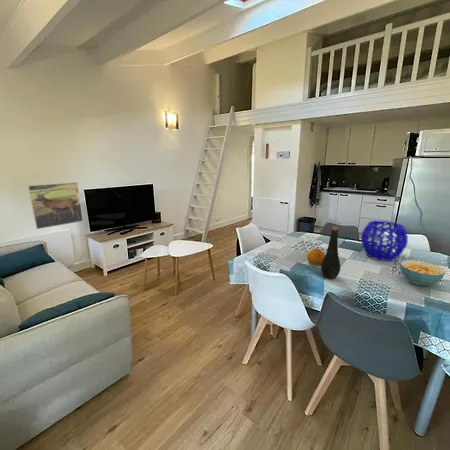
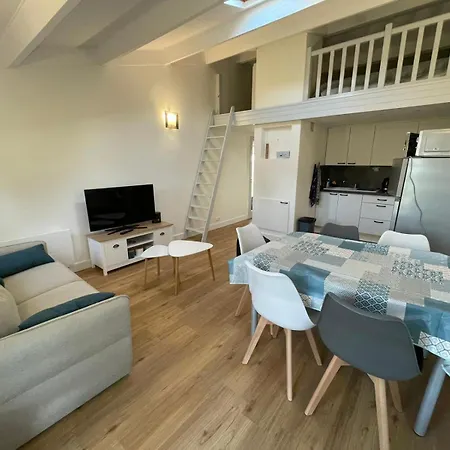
- cereal bowl [399,259,446,287]
- decorative bowl [360,220,409,262]
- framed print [27,181,84,230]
- fruit [306,248,326,265]
- bottle [320,226,341,280]
